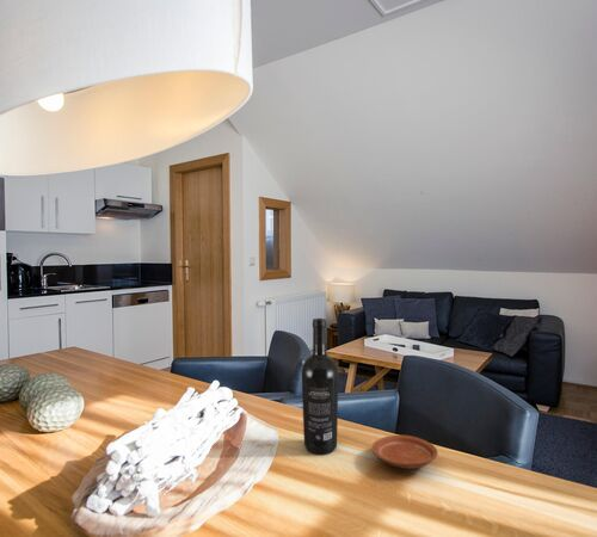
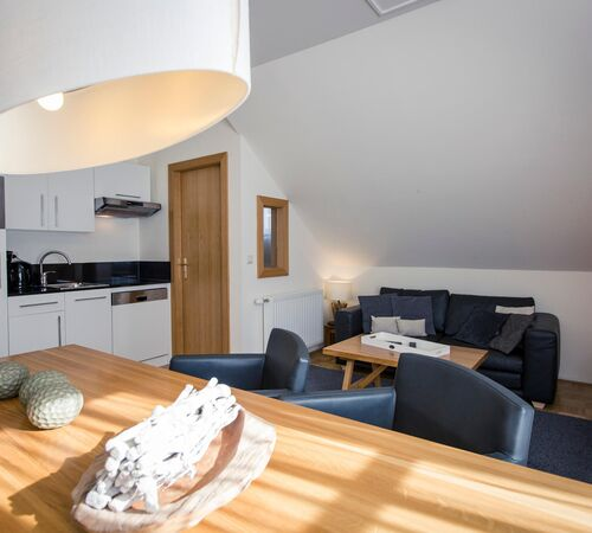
- plate [371,434,439,470]
- wine bottle [301,317,339,455]
